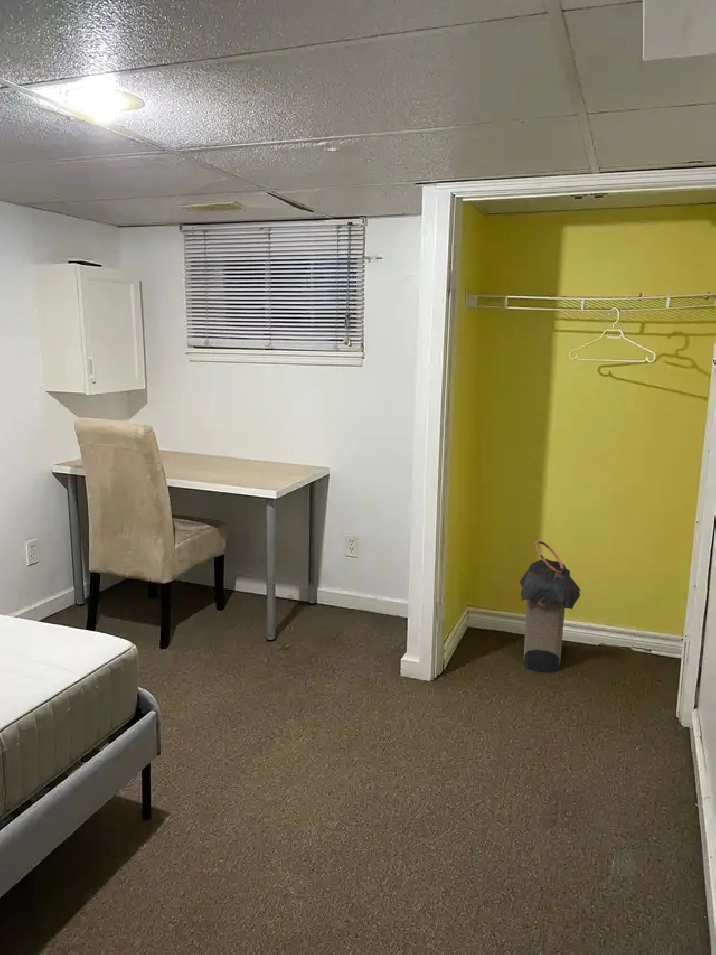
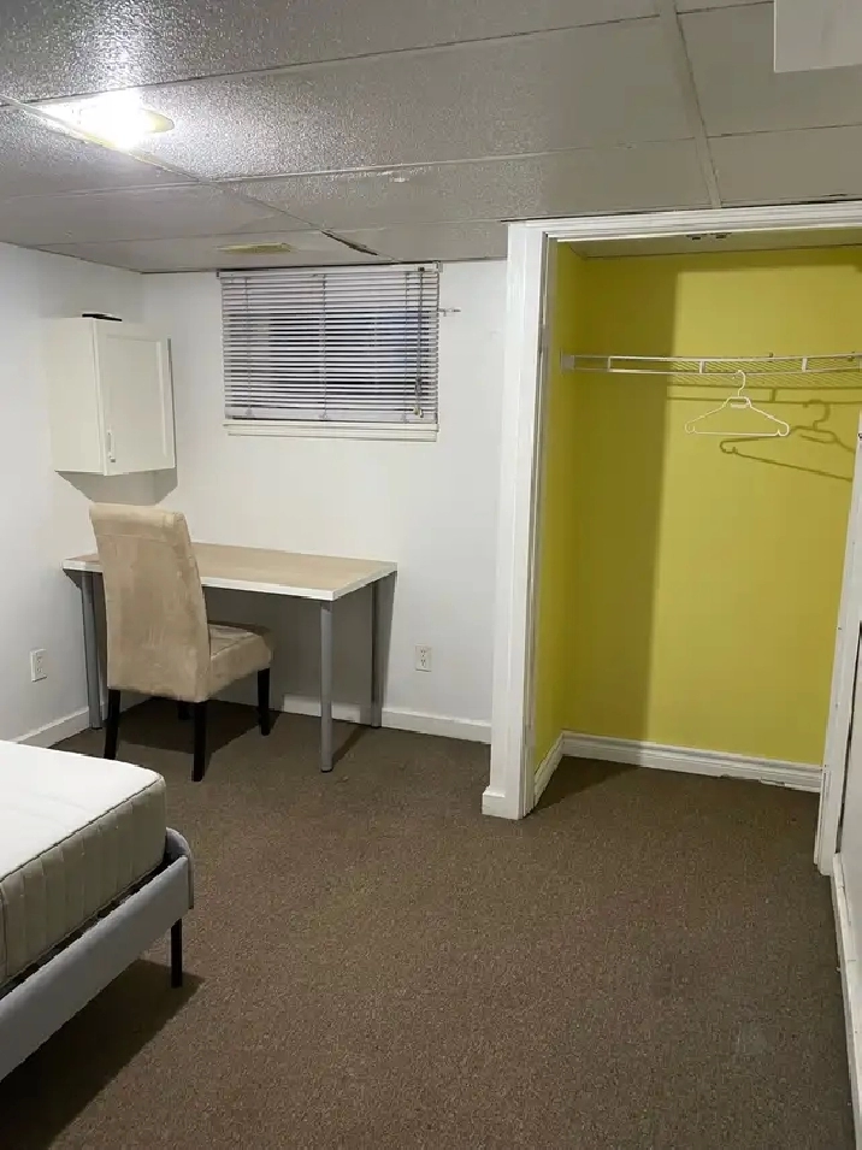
- laundry hamper [519,539,581,673]
